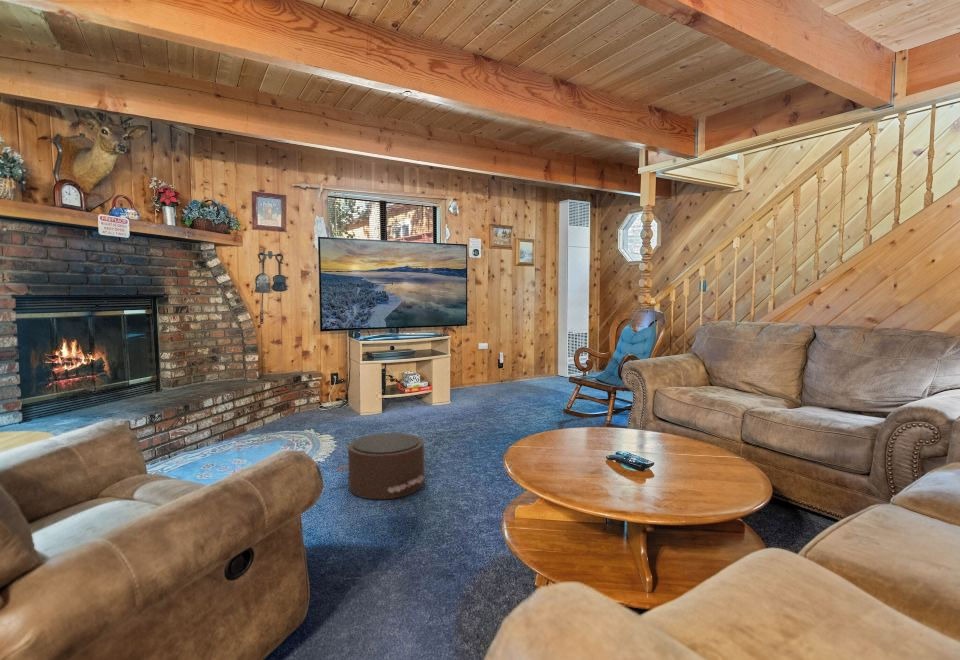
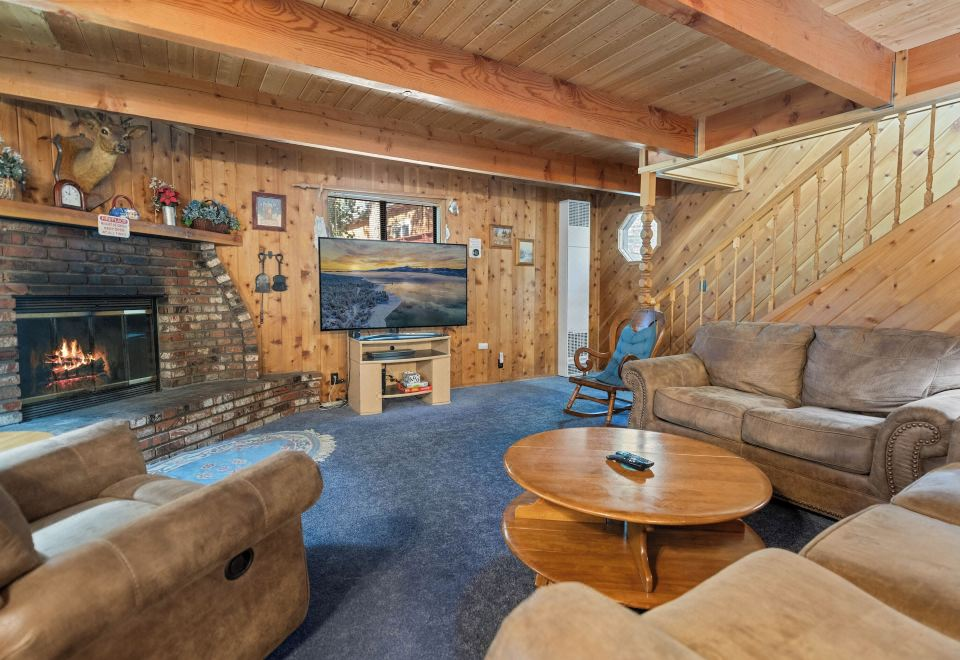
- pouf [335,432,429,500]
